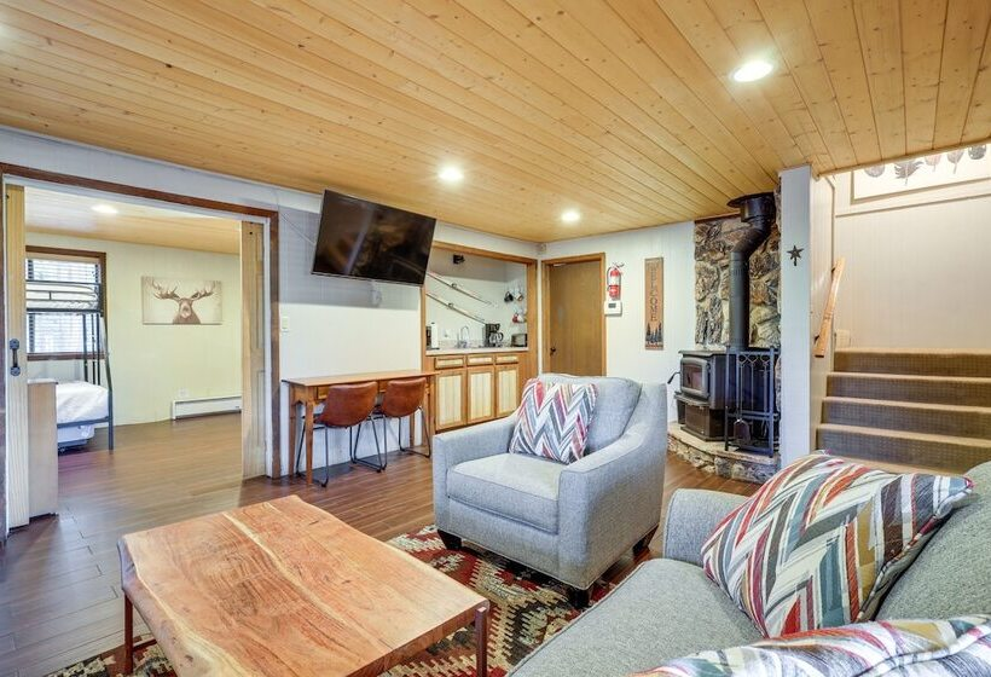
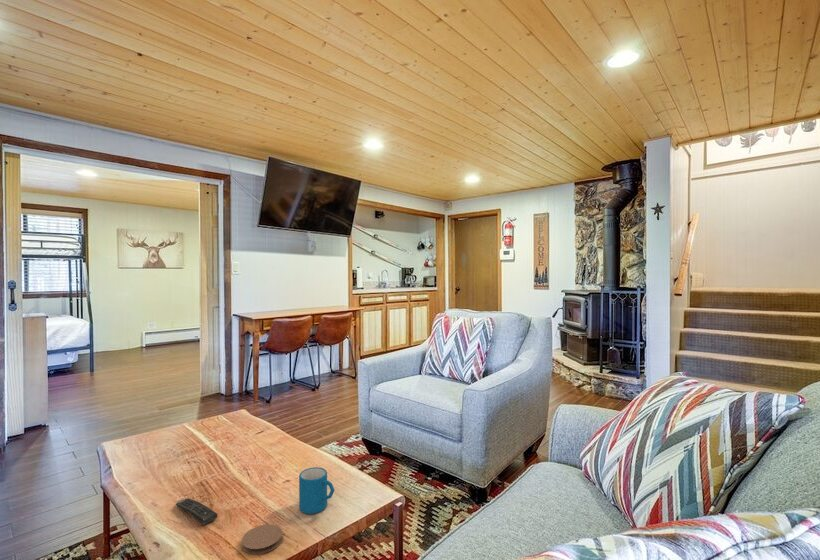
+ mug [298,466,335,515]
+ coaster [241,523,283,555]
+ remote control [175,497,218,526]
